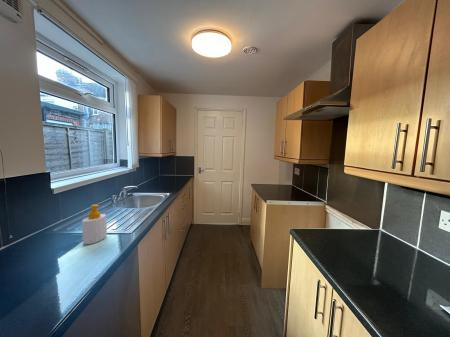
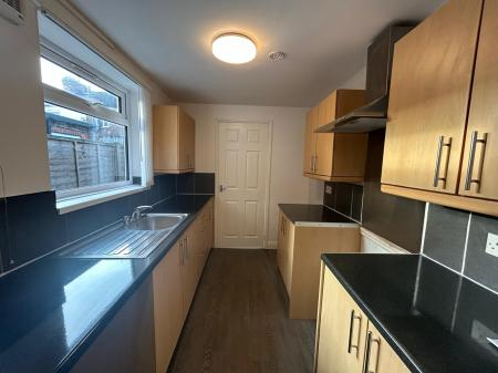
- soap bottle [81,204,108,245]
